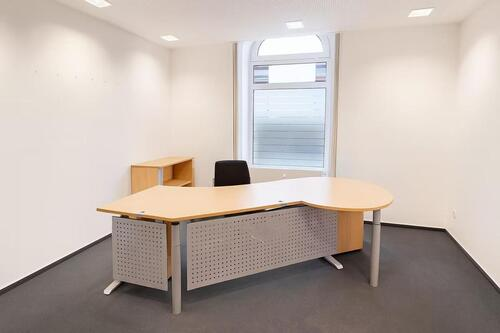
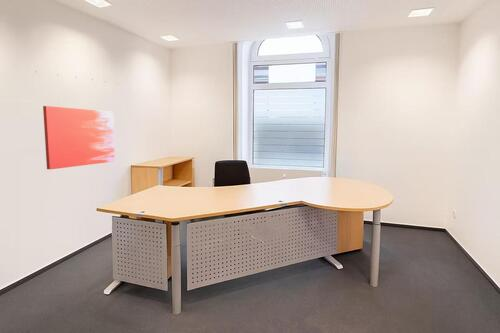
+ wall art [42,105,116,170]
